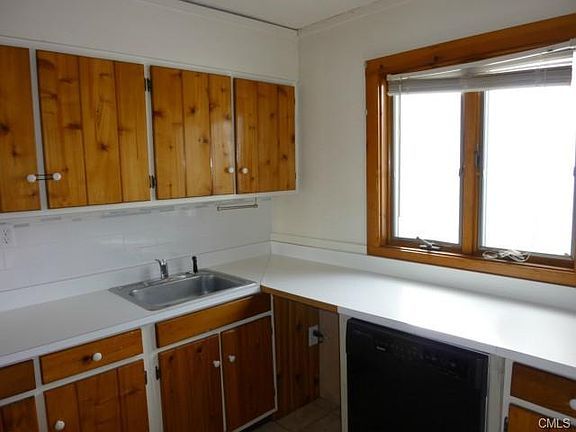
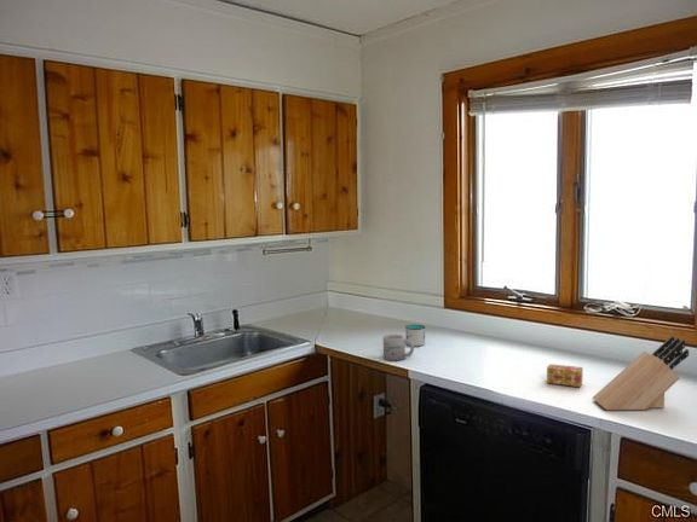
+ mug [382,334,415,361]
+ mug [404,324,426,347]
+ tea box [546,362,583,388]
+ knife block [591,335,690,411]
